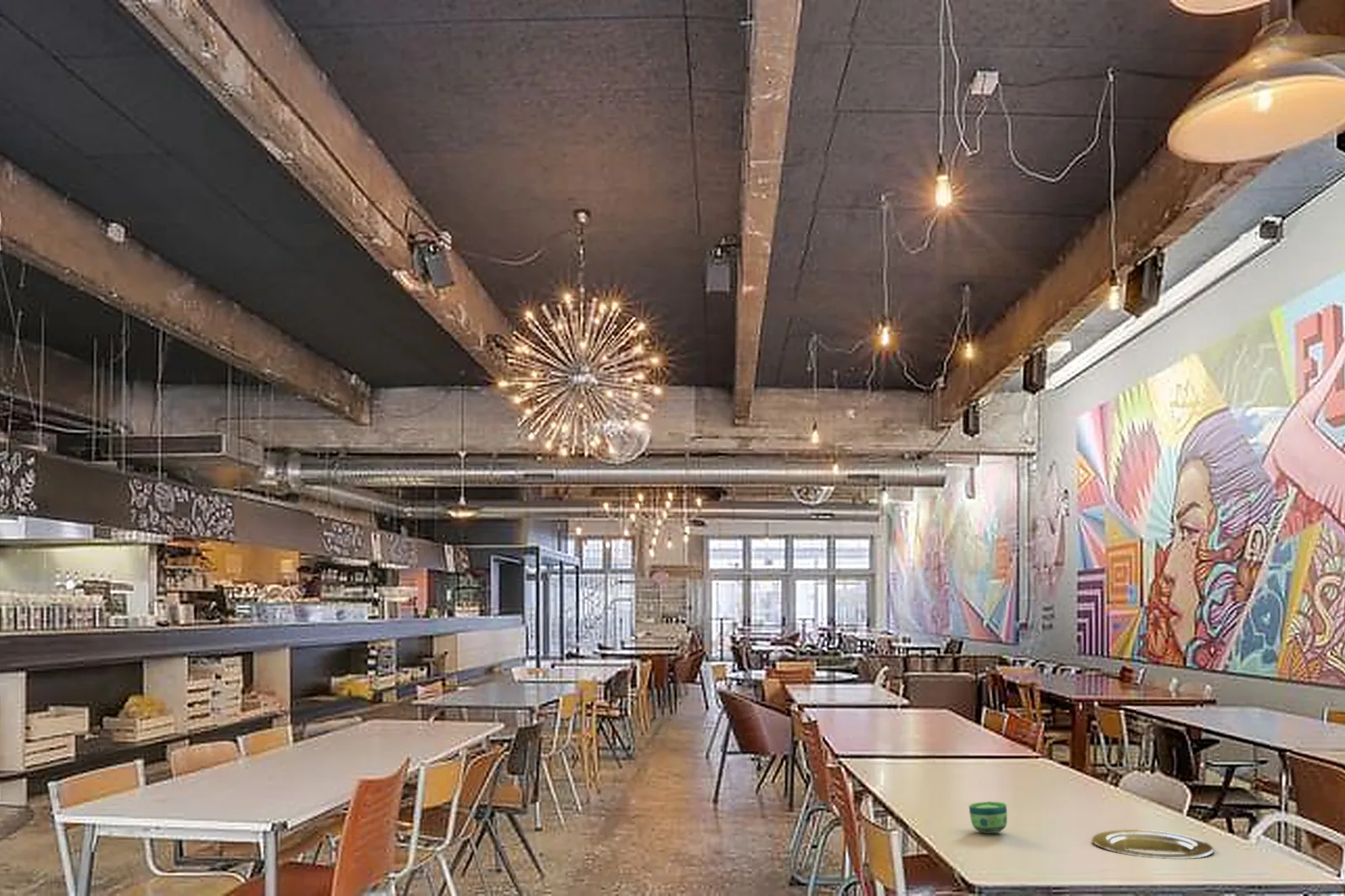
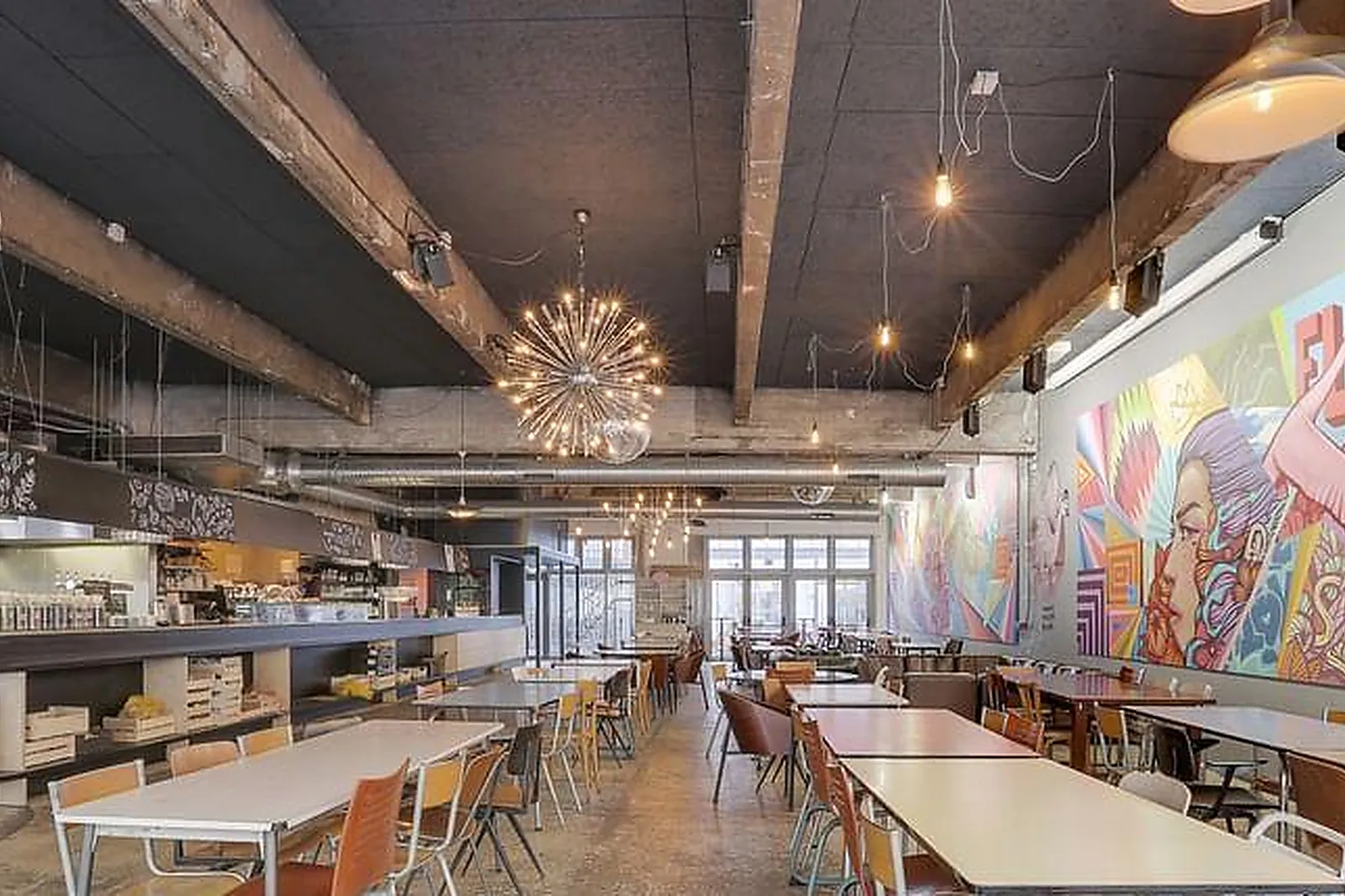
- plate [1091,829,1215,860]
- cup [968,800,1008,834]
